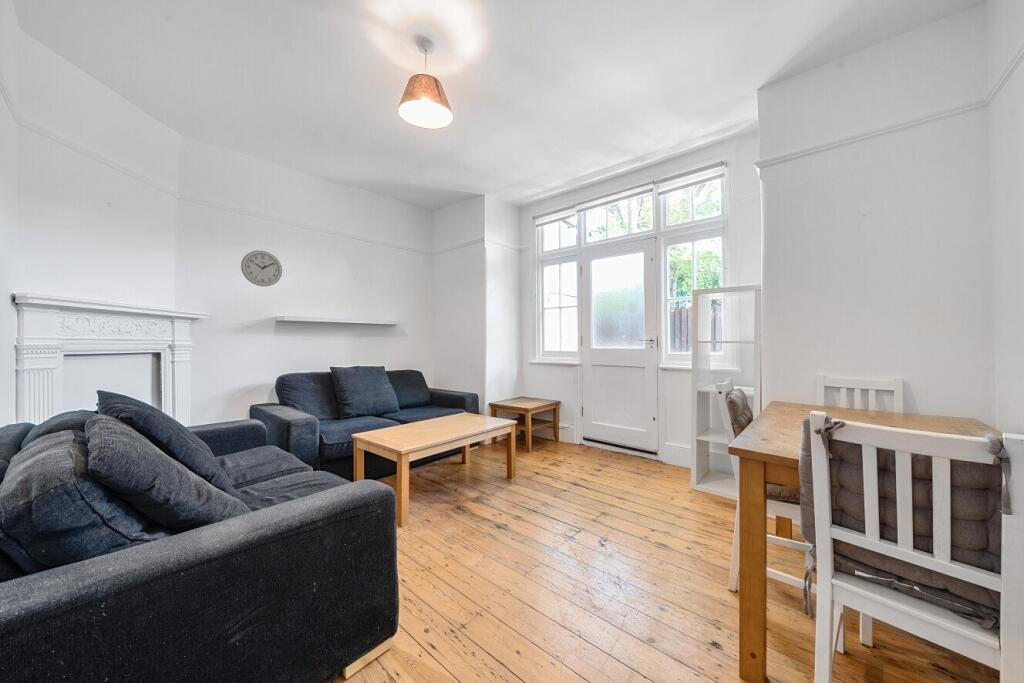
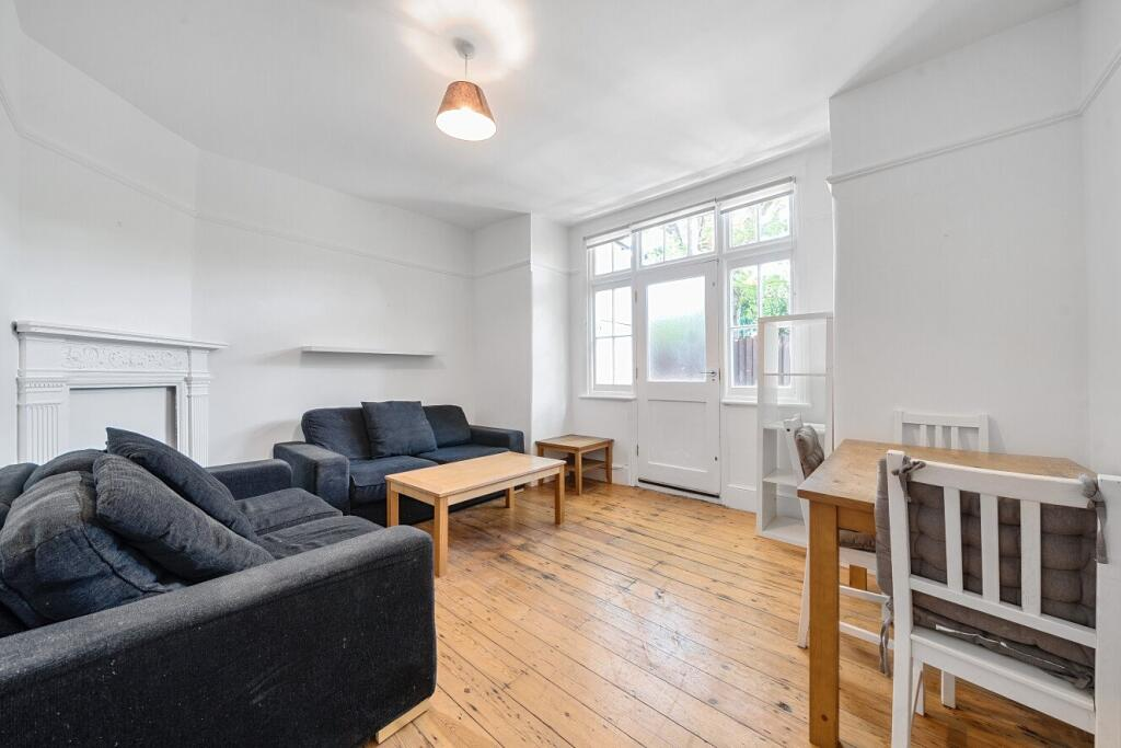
- wall clock [240,250,283,287]
